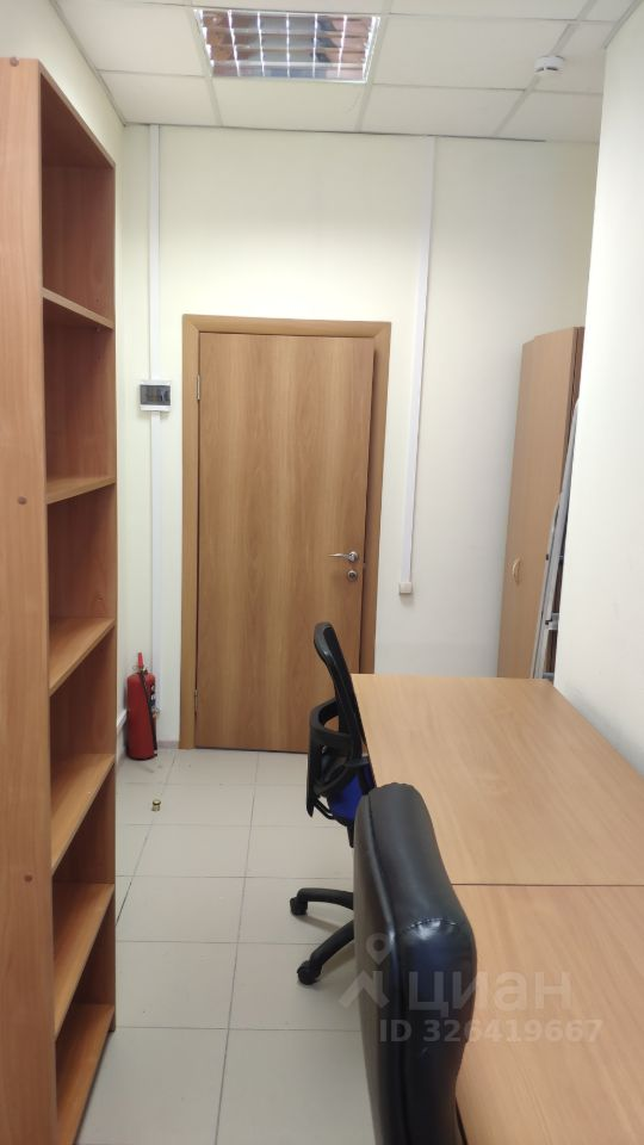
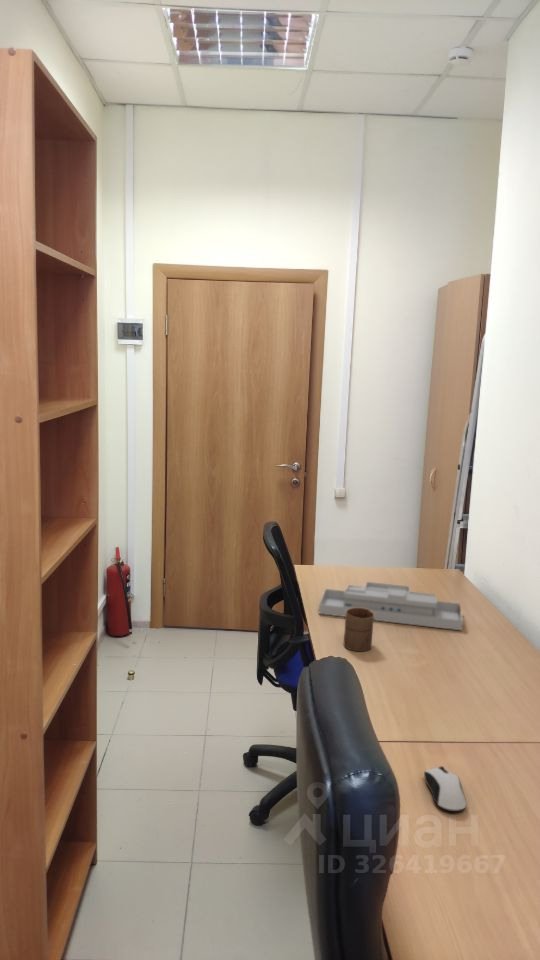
+ desk organizer [318,581,464,632]
+ cup [343,608,375,652]
+ computer mouse [423,766,467,813]
